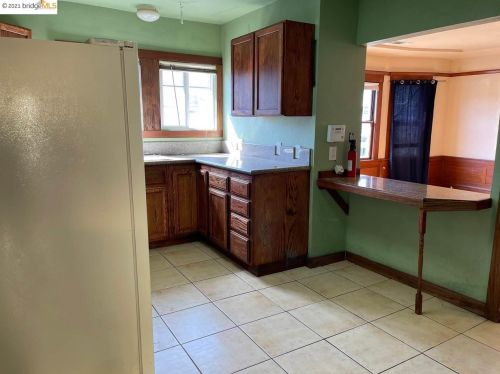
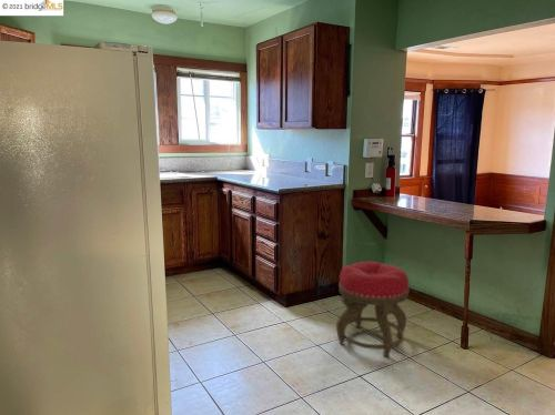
+ stool [335,261,410,358]
